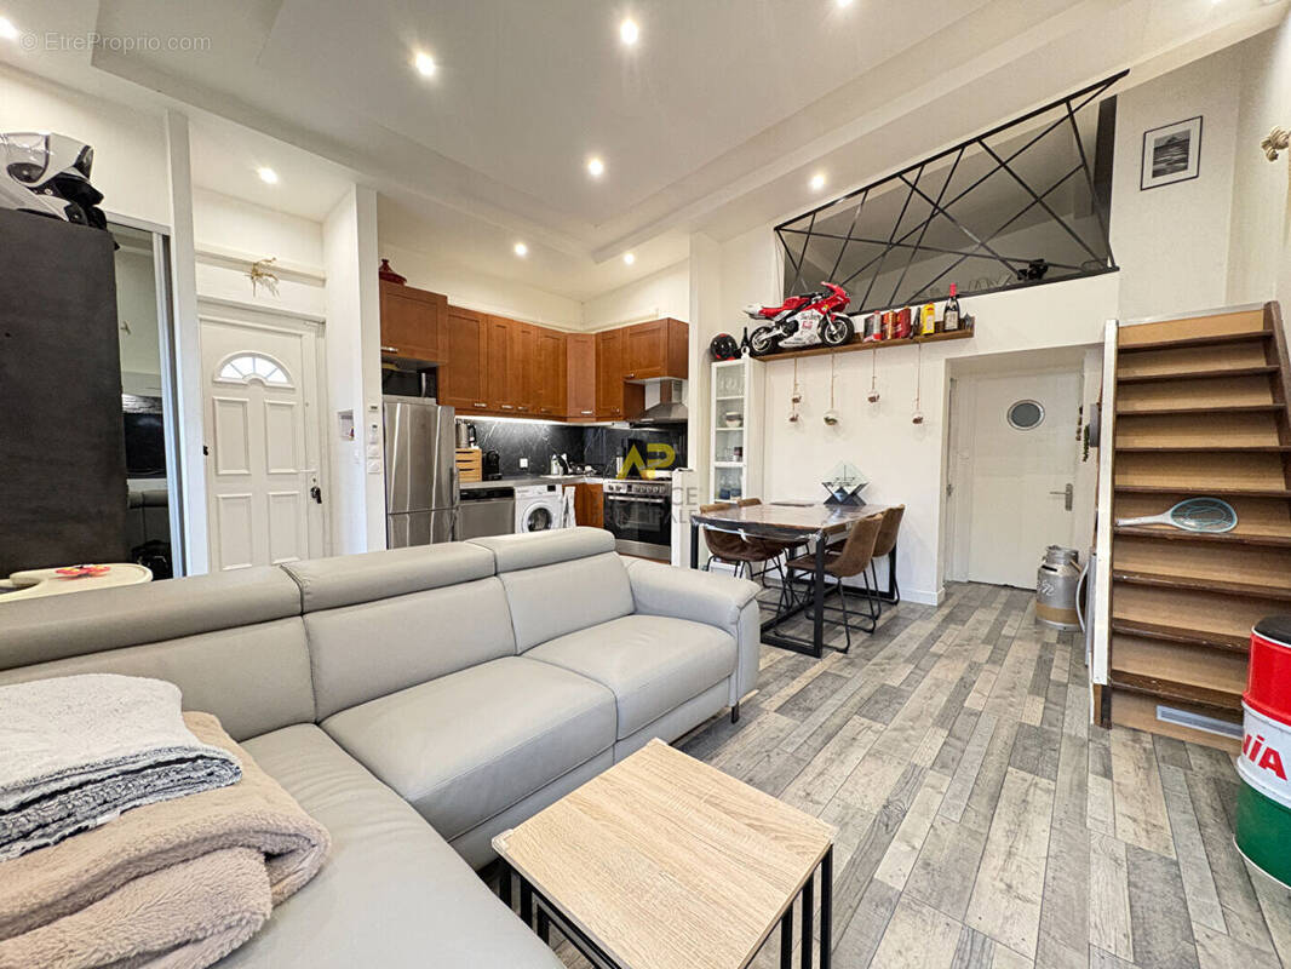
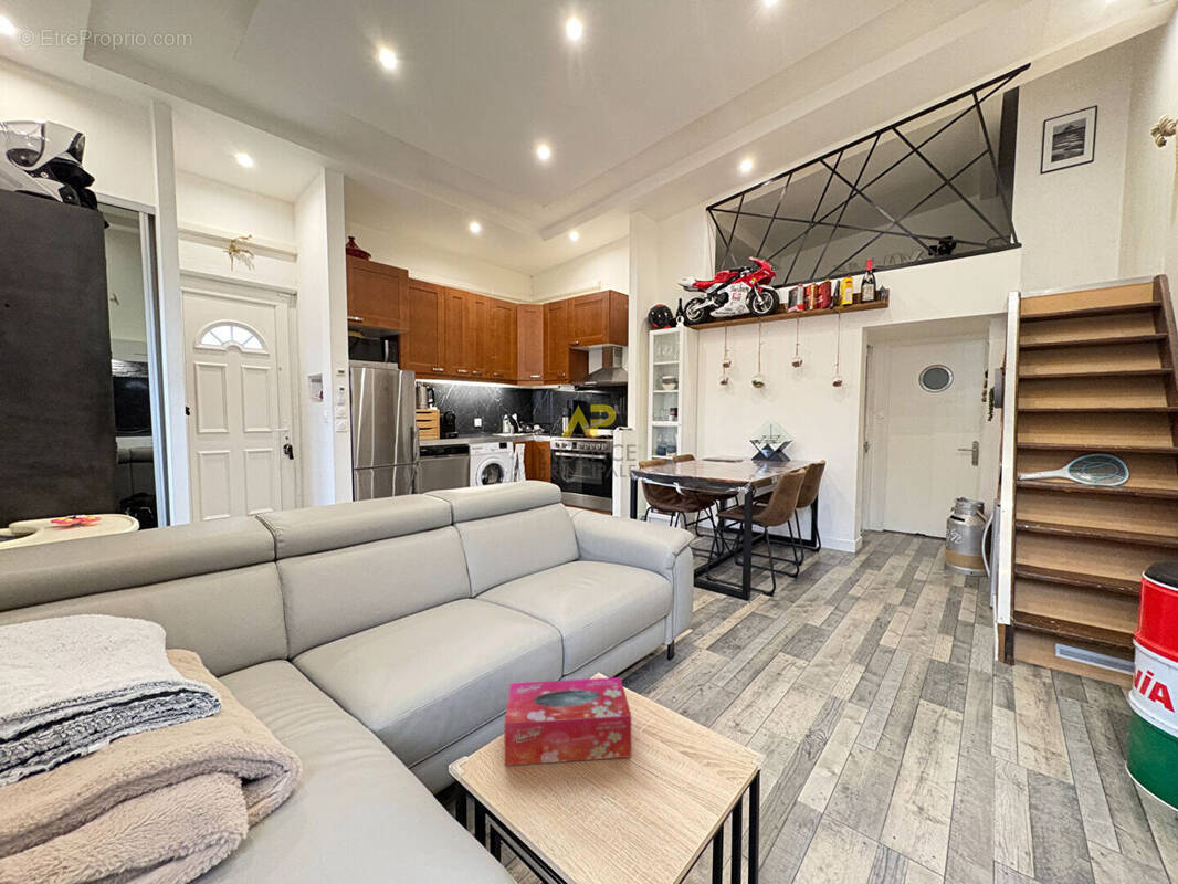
+ tissue box [503,676,632,767]
